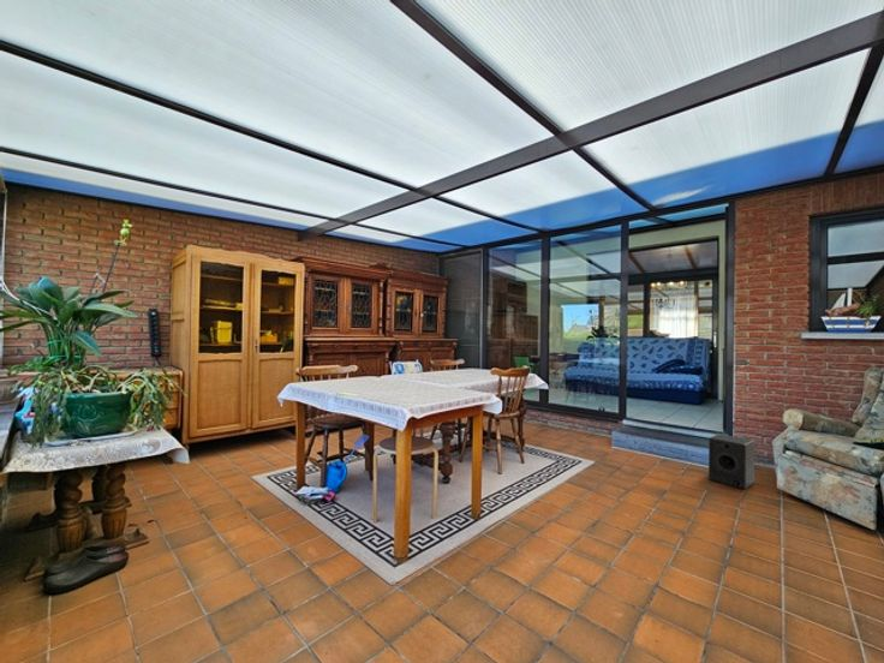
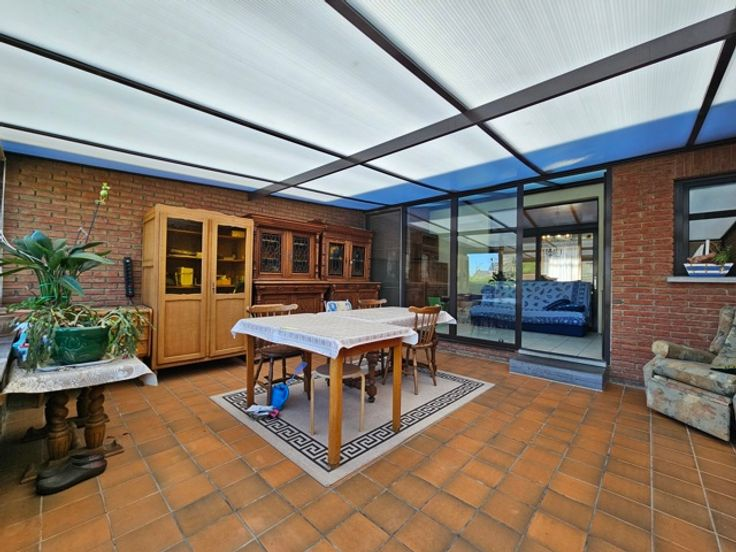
- studio monitor [707,432,755,490]
